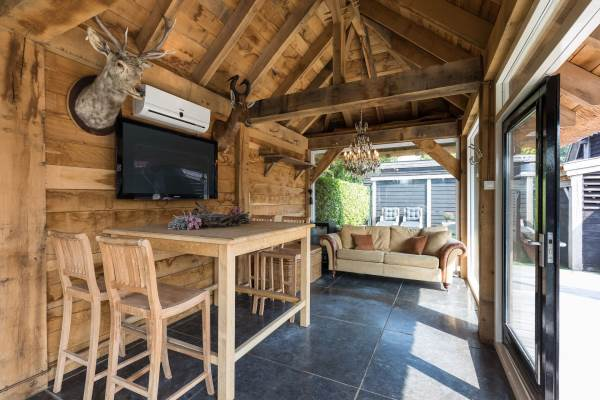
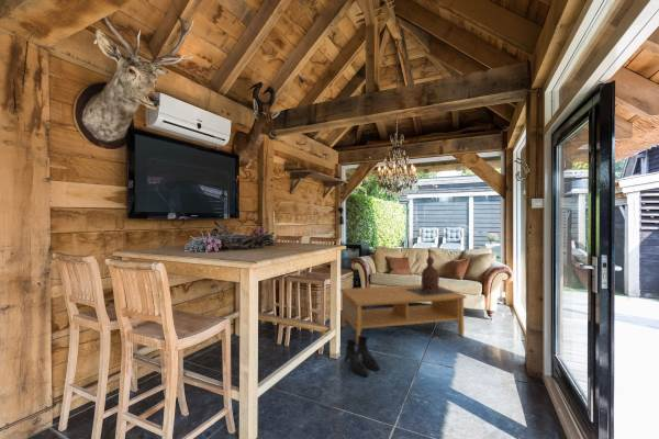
+ boots [343,335,381,378]
+ coffee table [339,283,468,347]
+ lantern [405,255,454,296]
